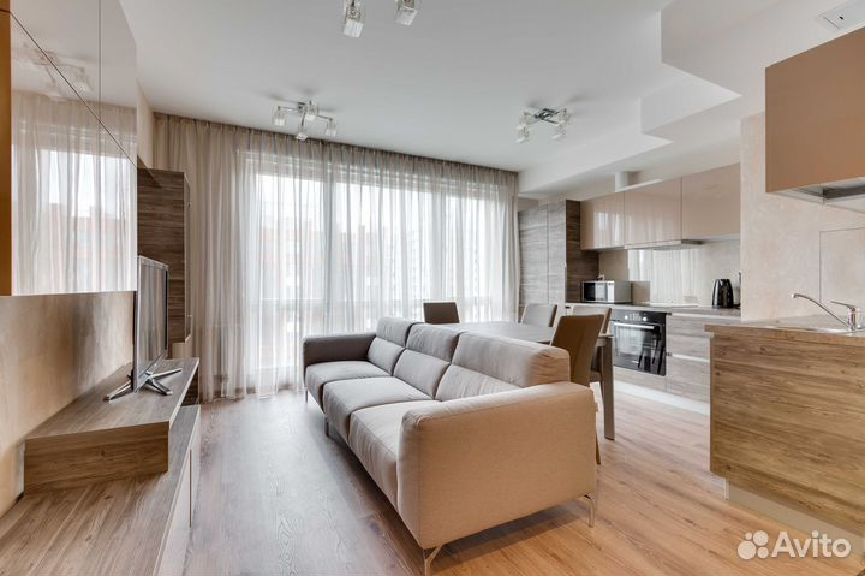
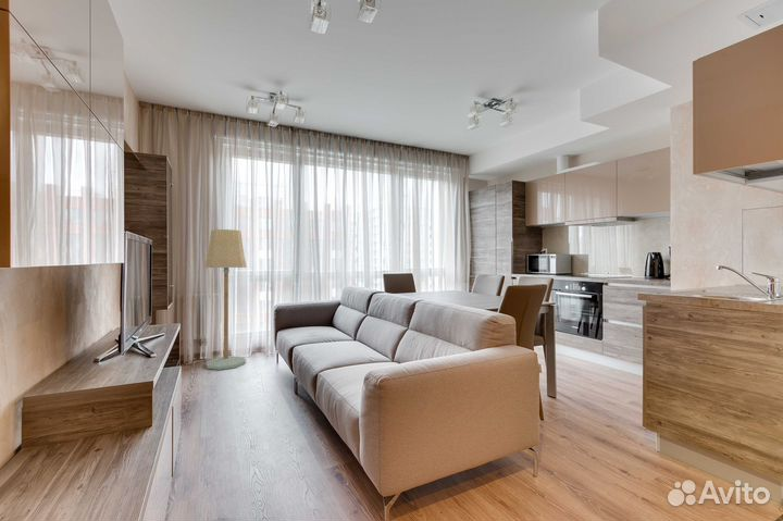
+ floor lamp [203,228,248,371]
